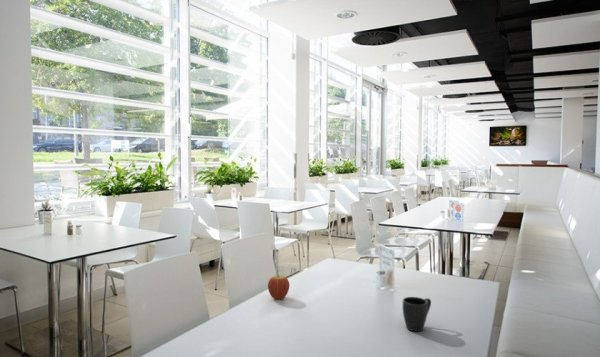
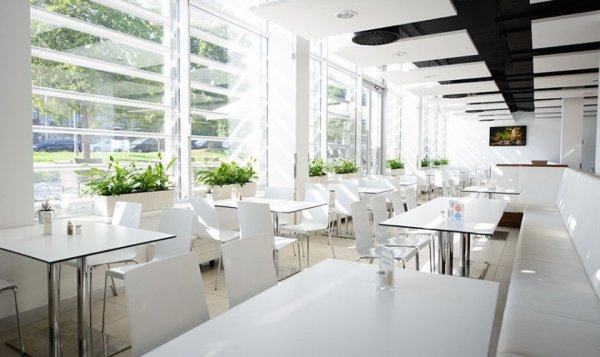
- mug [402,296,432,332]
- fruit [267,273,290,301]
